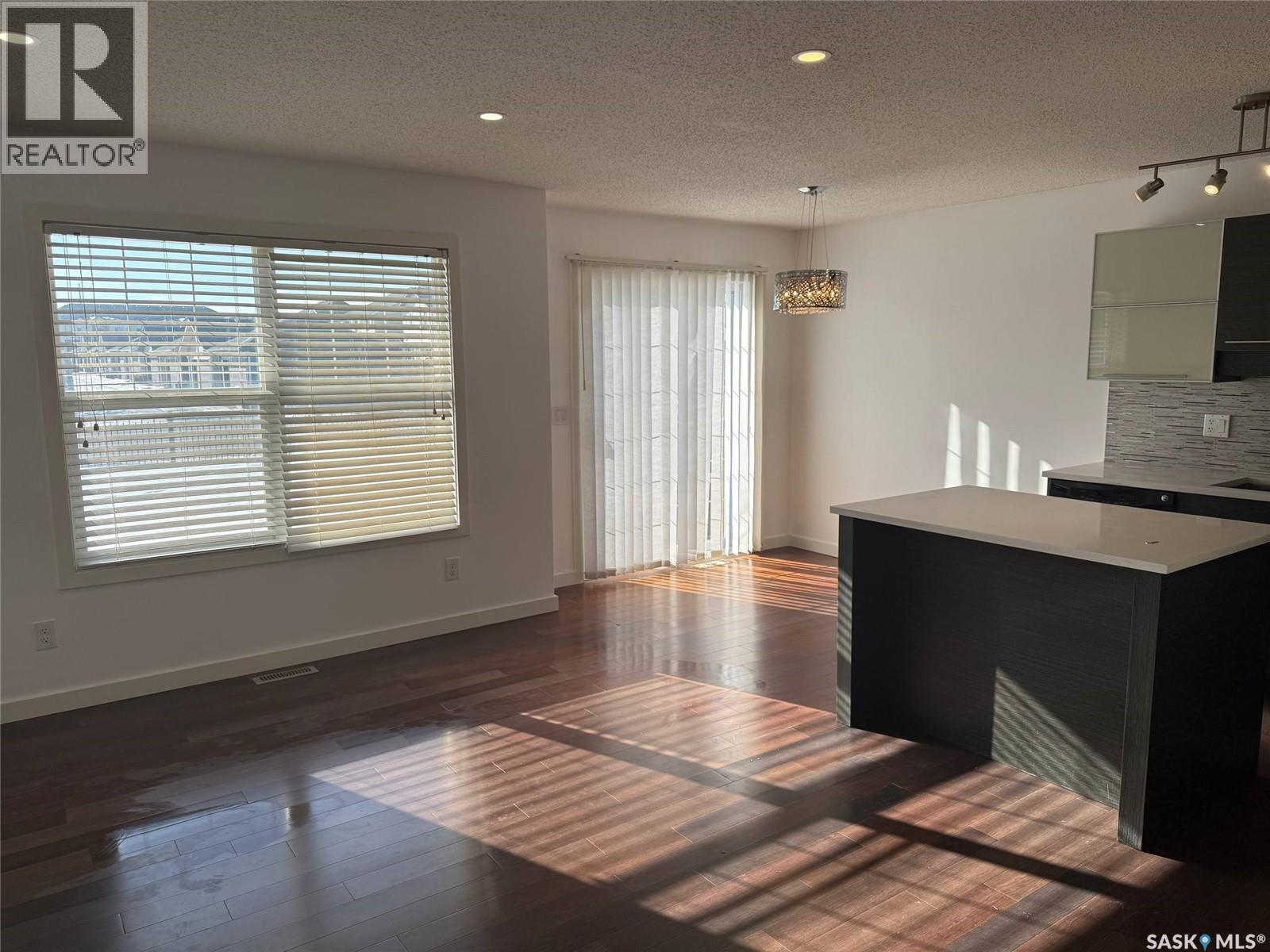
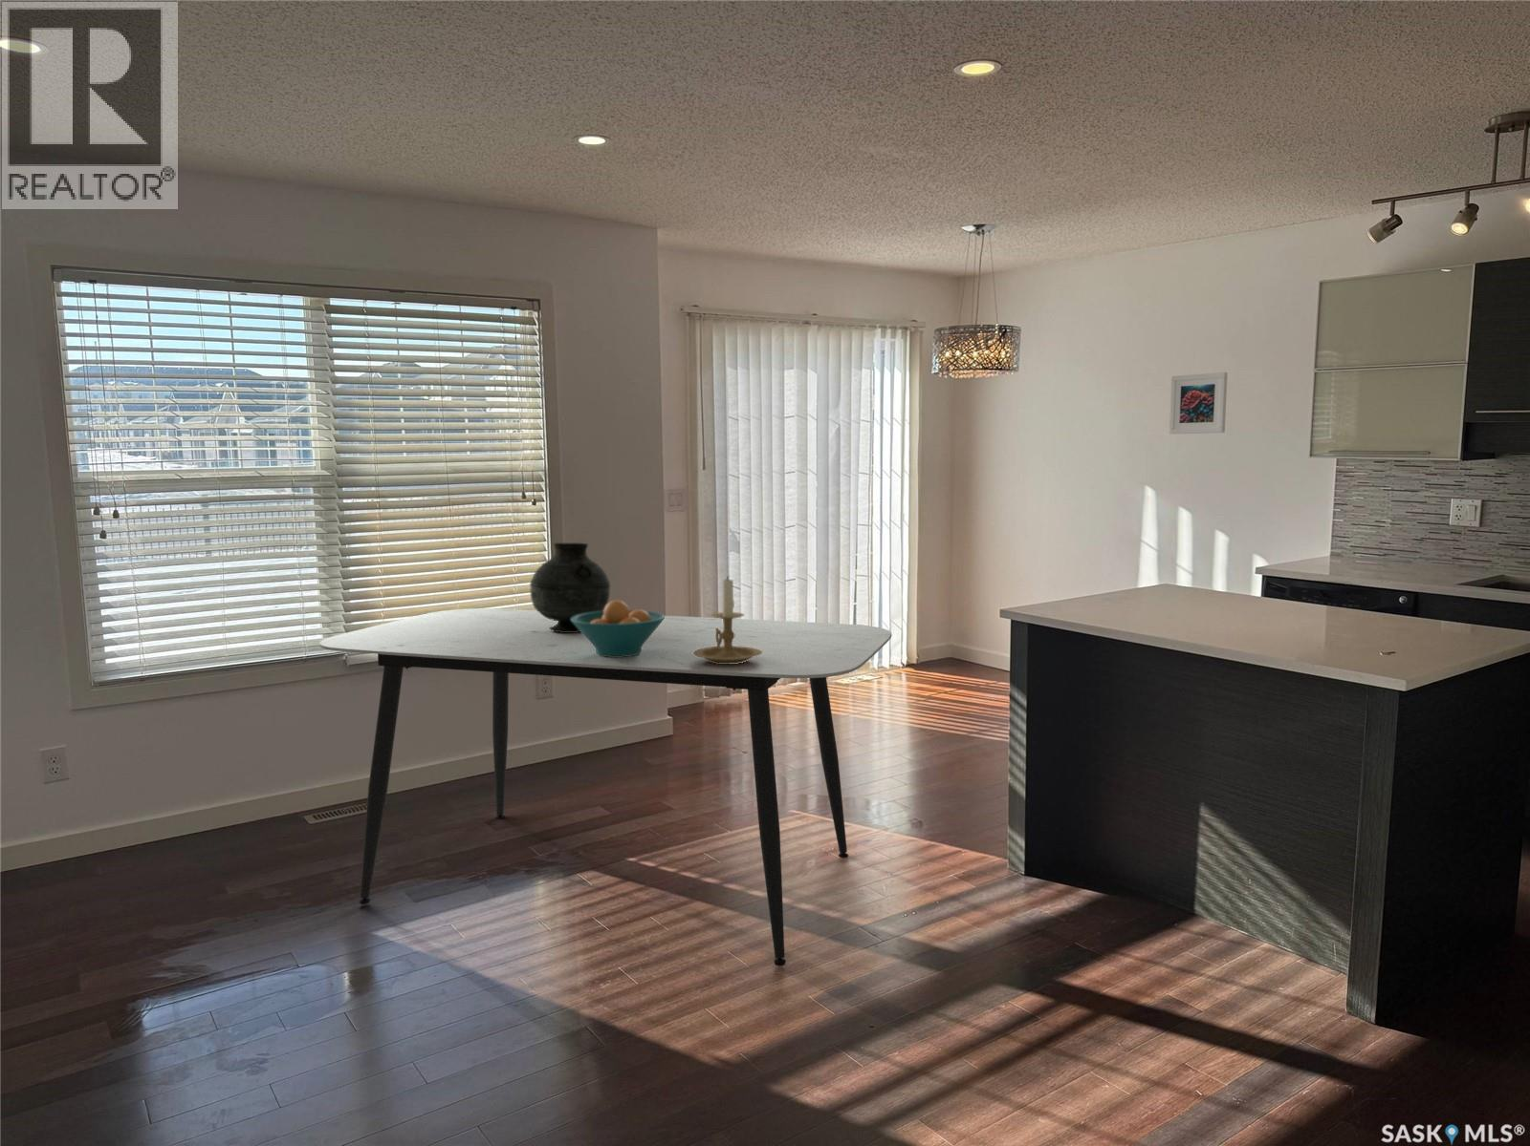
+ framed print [1169,372,1228,435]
+ vase [529,543,611,632]
+ dining table [318,608,893,968]
+ candle holder [693,575,763,663]
+ fruit bowl [571,598,665,657]
